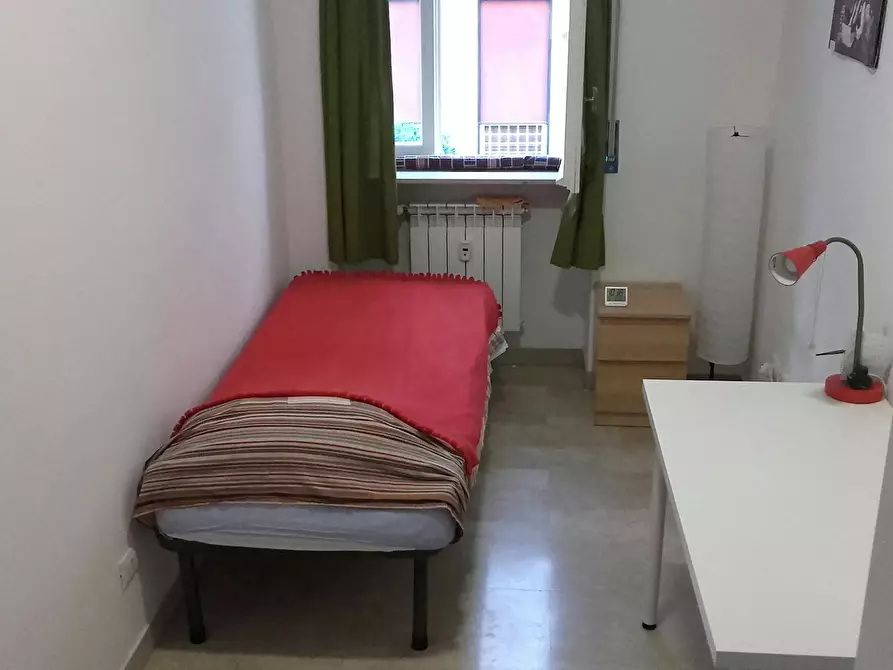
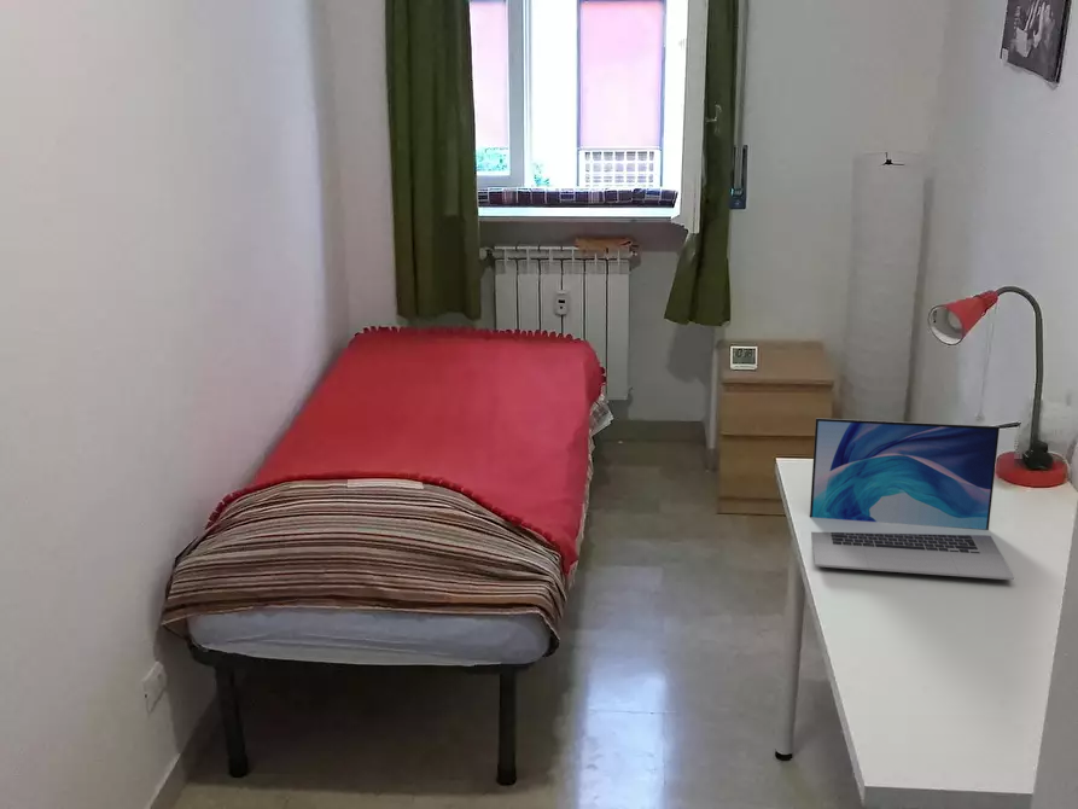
+ laptop [809,417,1015,581]
